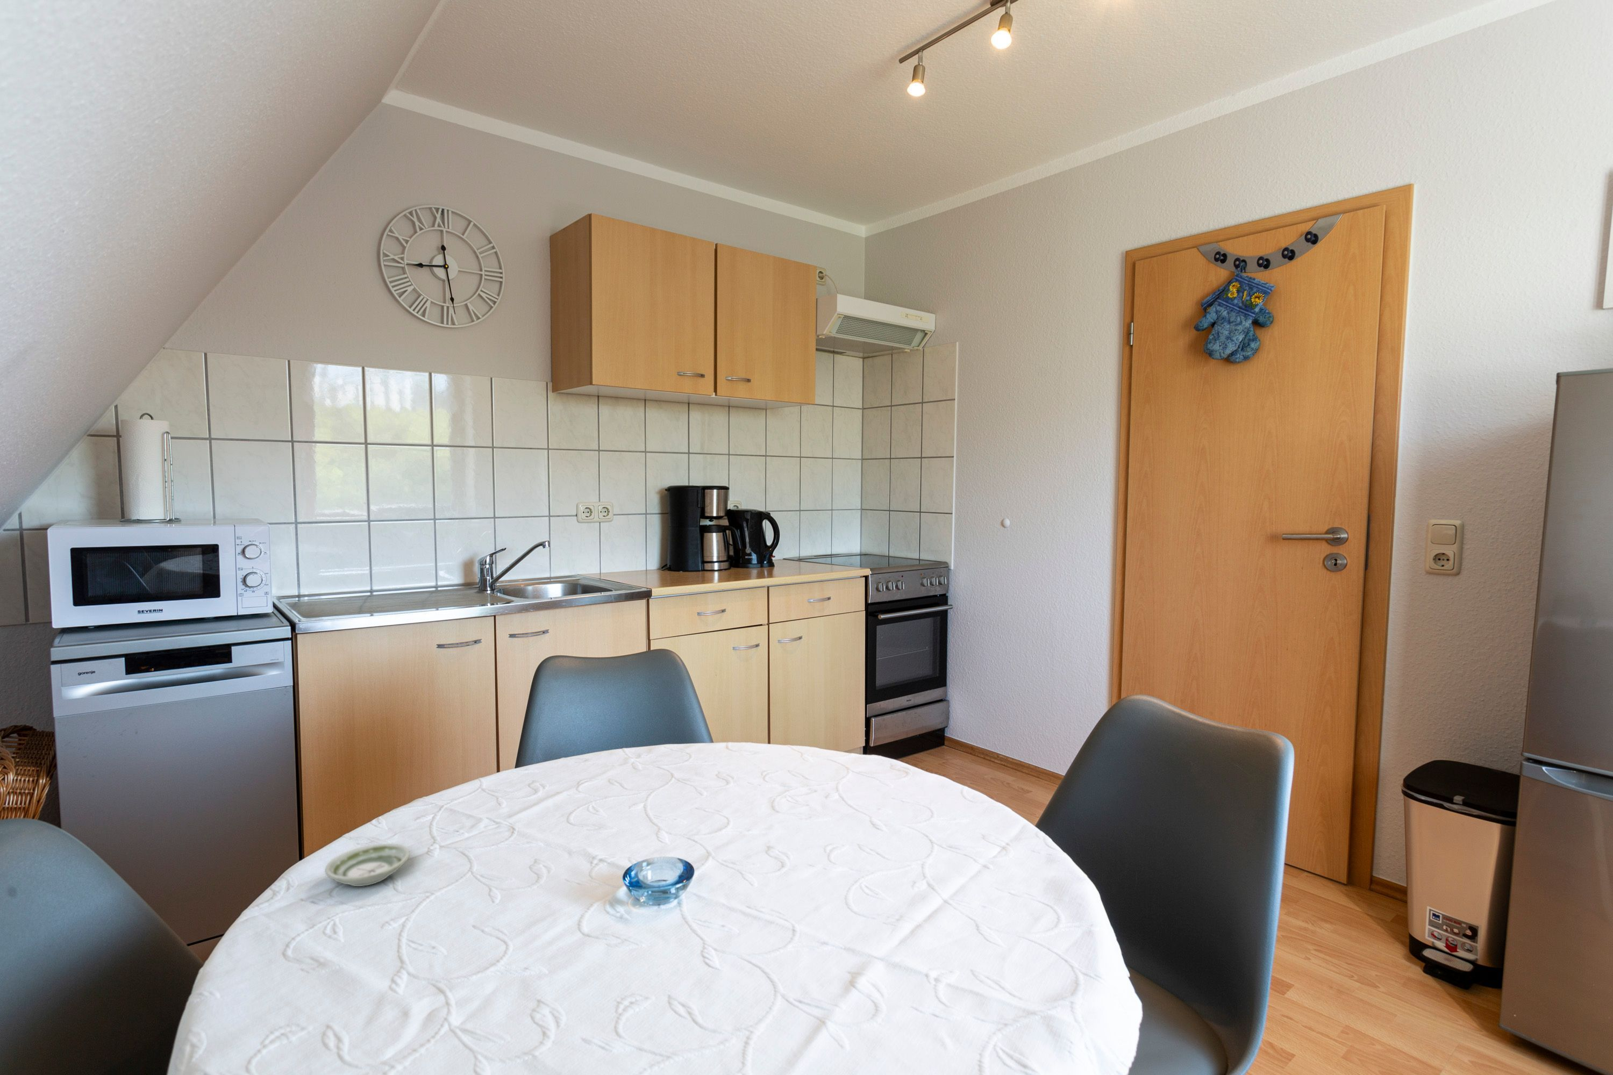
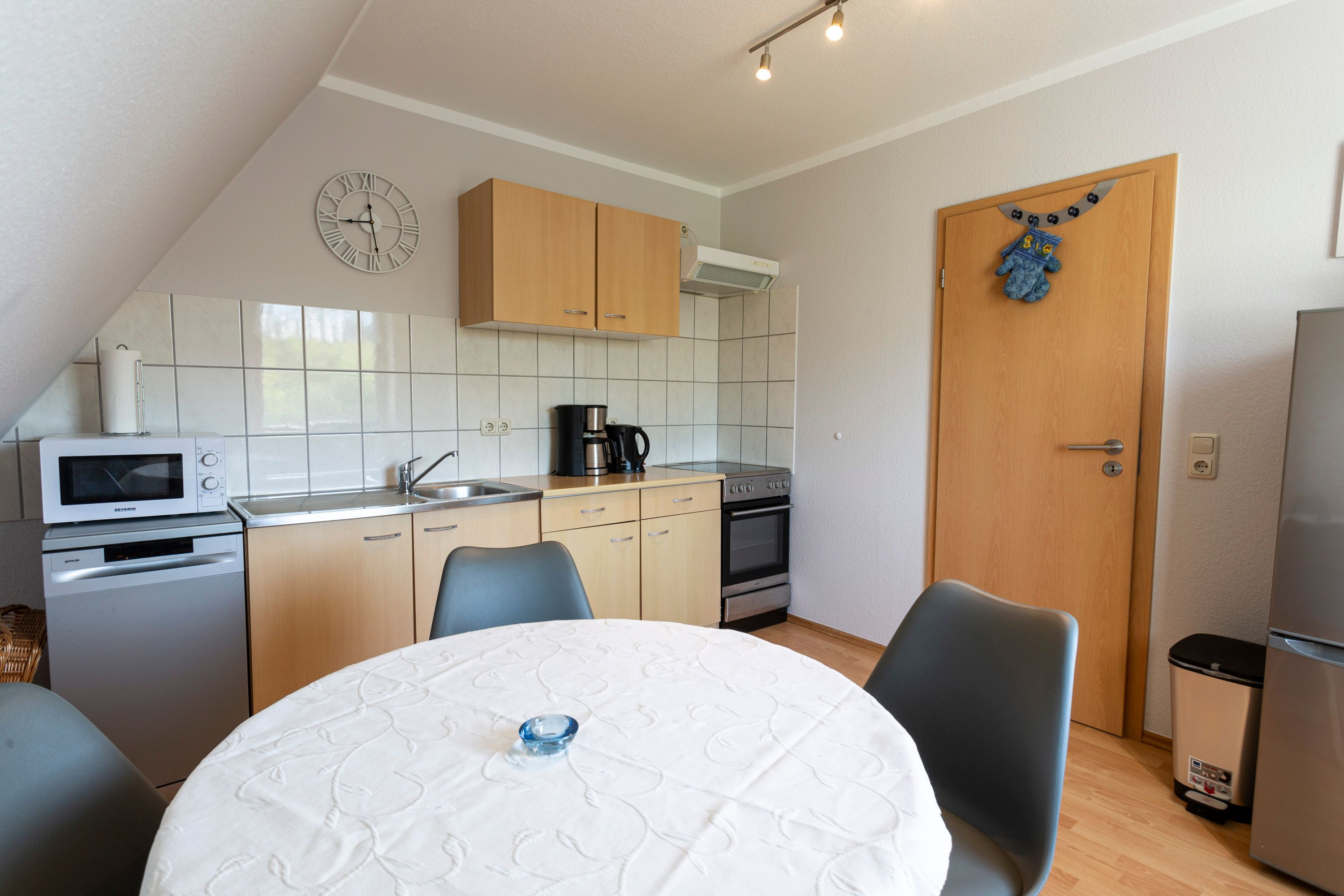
- saucer [324,842,410,887]
